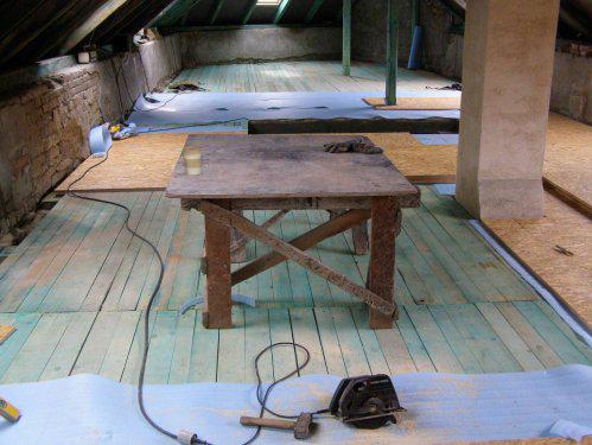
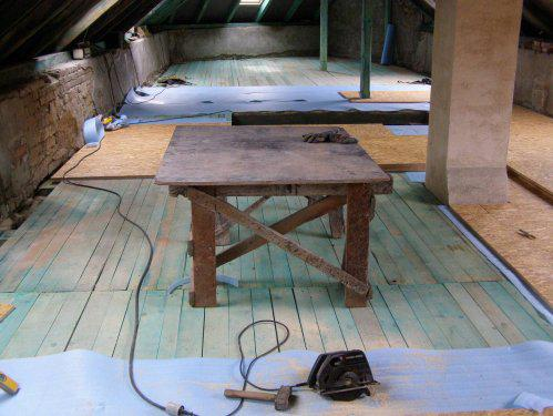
- coffee cup [182,145,203,177]
